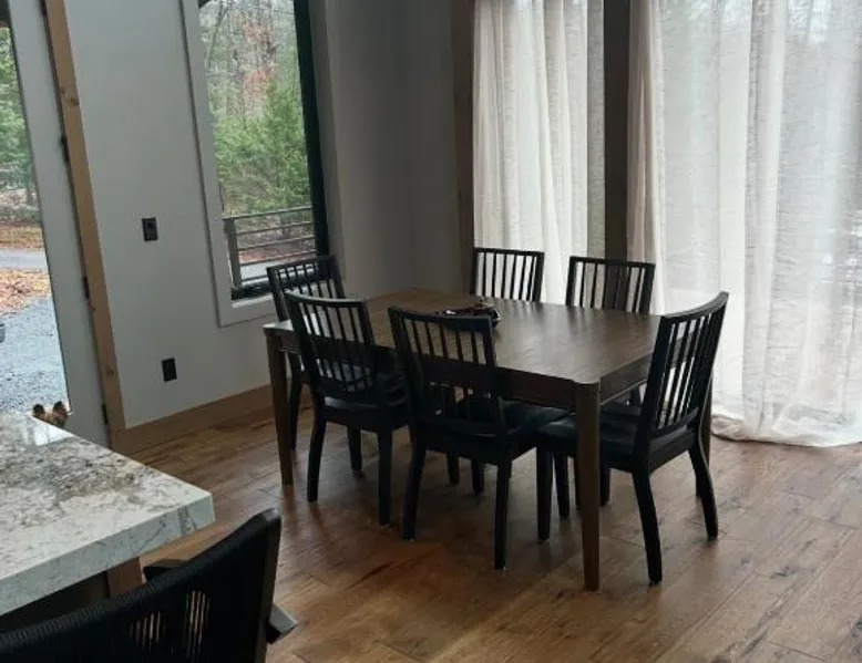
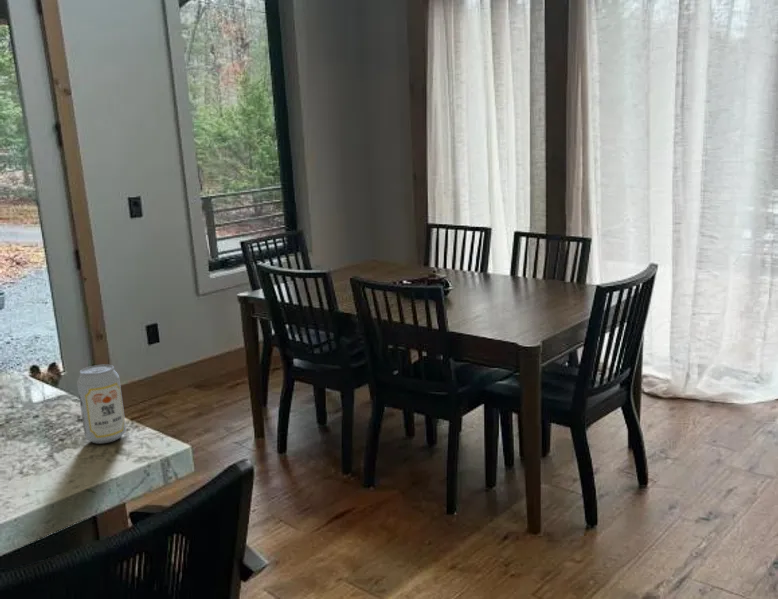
+ beverage can [76,364,127,444]
